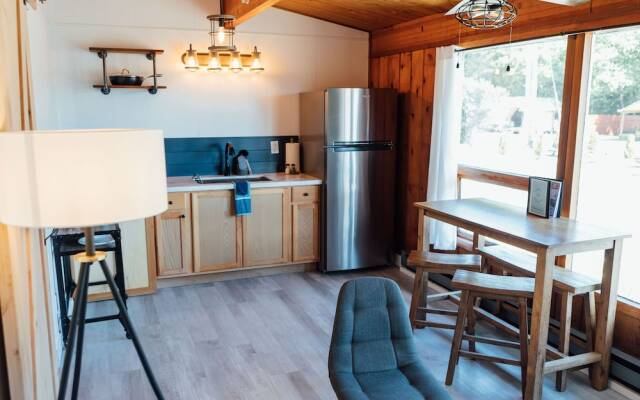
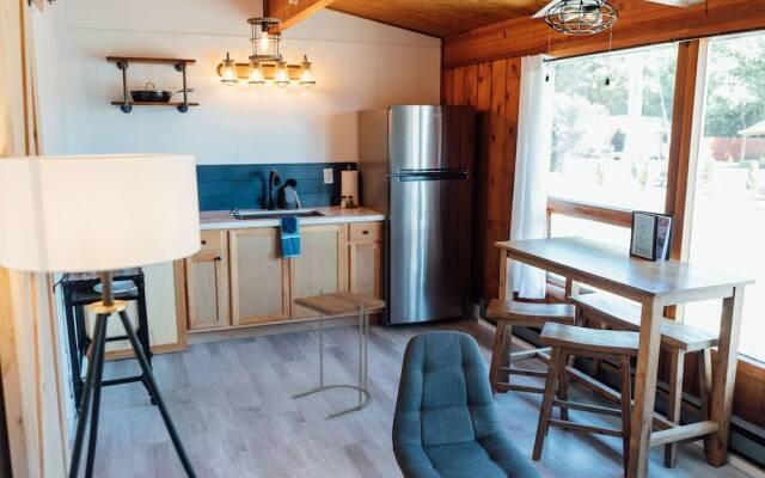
+ side table [293,289,386,418]
